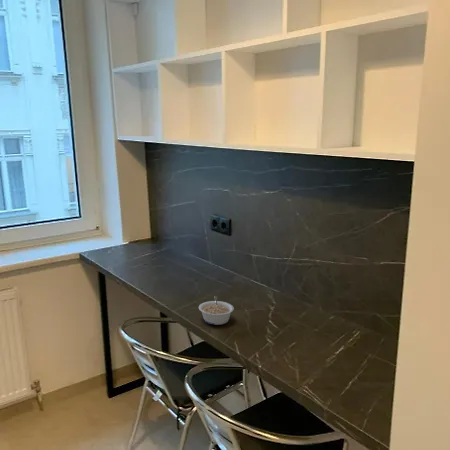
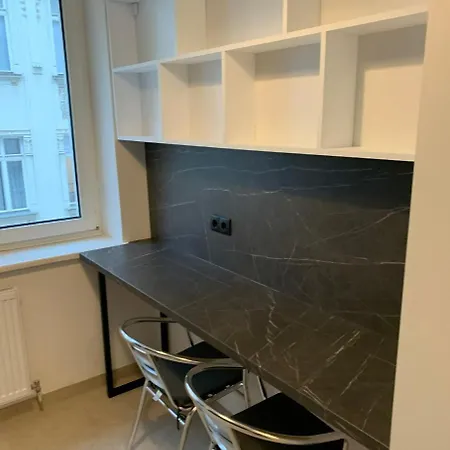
- legume [198,295,235,326]
